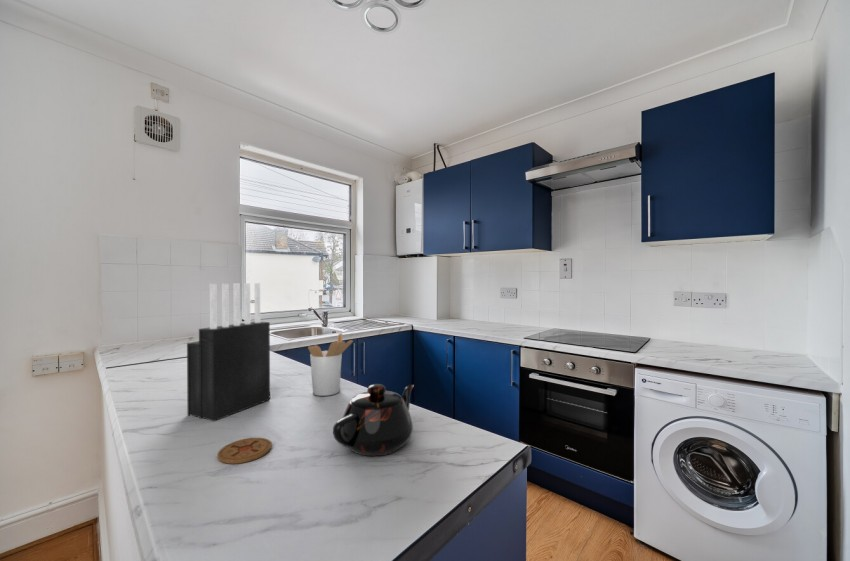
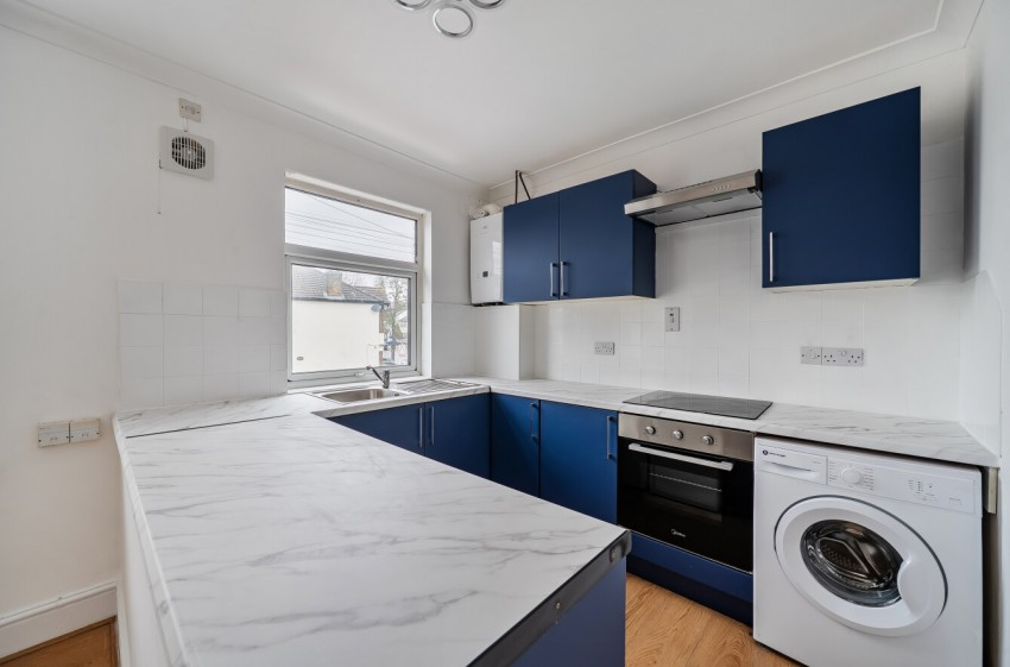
- coaster [217,437,273,465]
- utensil holder [307,332,354,397]
- teapot [332,383,415,457]
- knife block [186,282,271,423]
